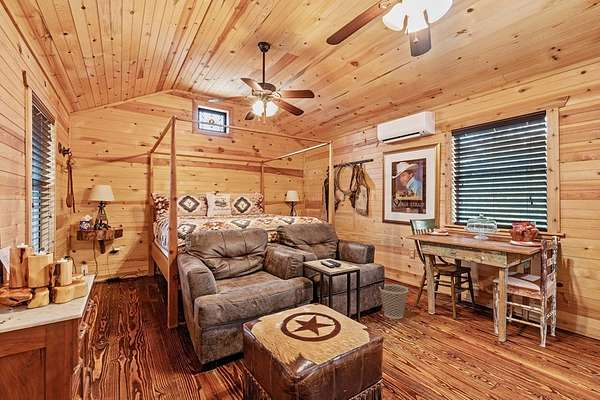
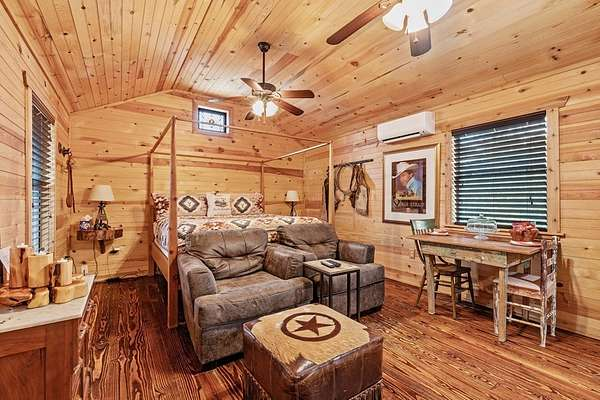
- wastebasket [378,283,409,320]
